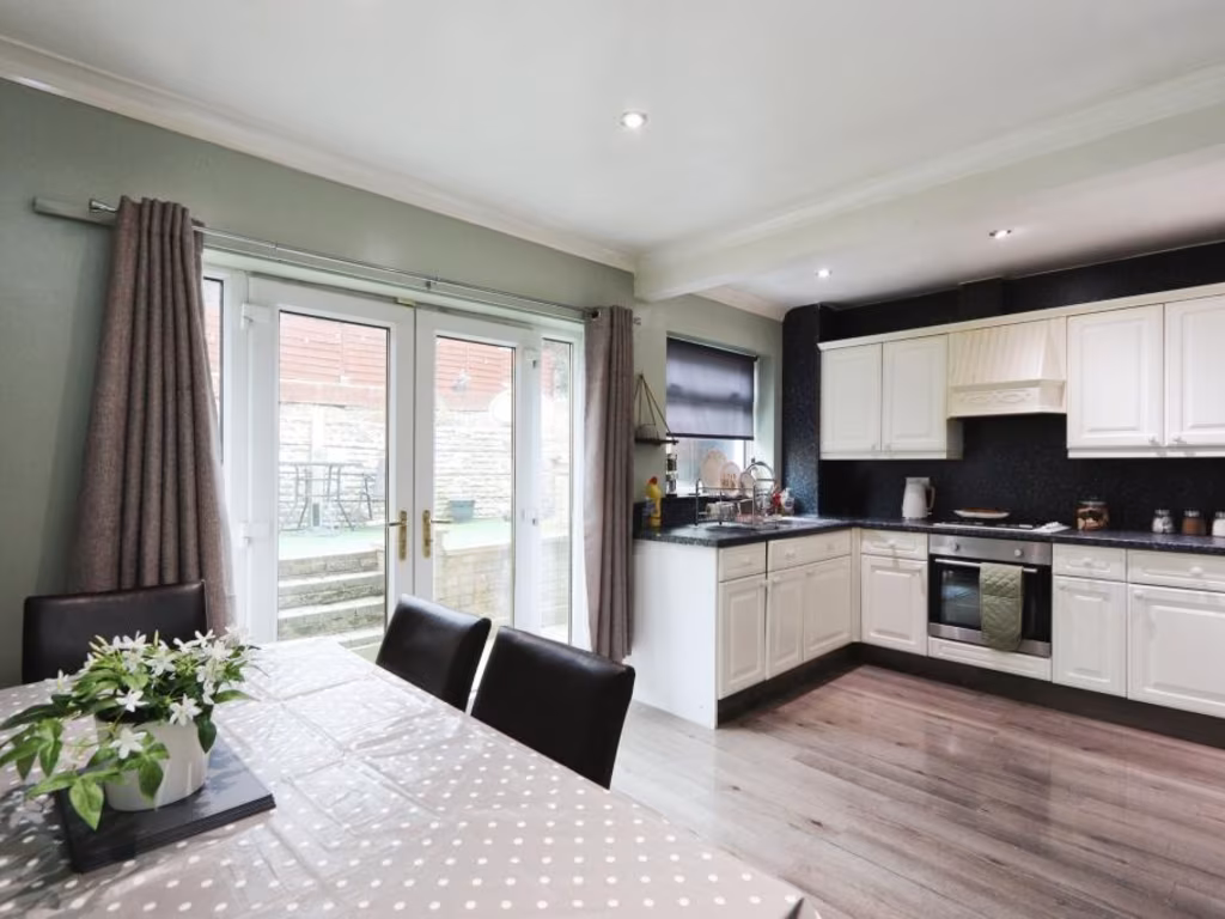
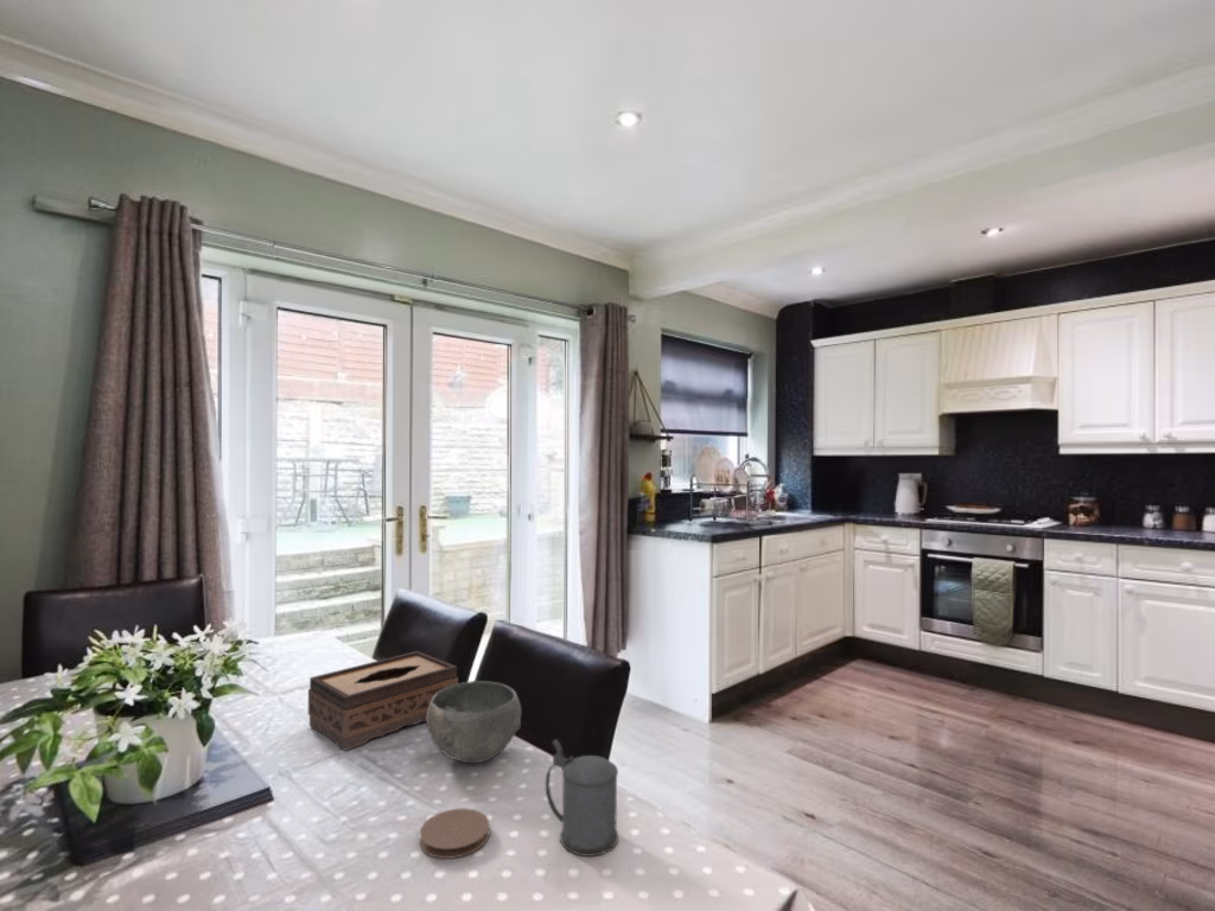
+ bowl [425,680,522,764]
+ tissue box [307,650,459,752]
+ beer stein [543,738,619,858]
+ coaster [419,808,491,860]
